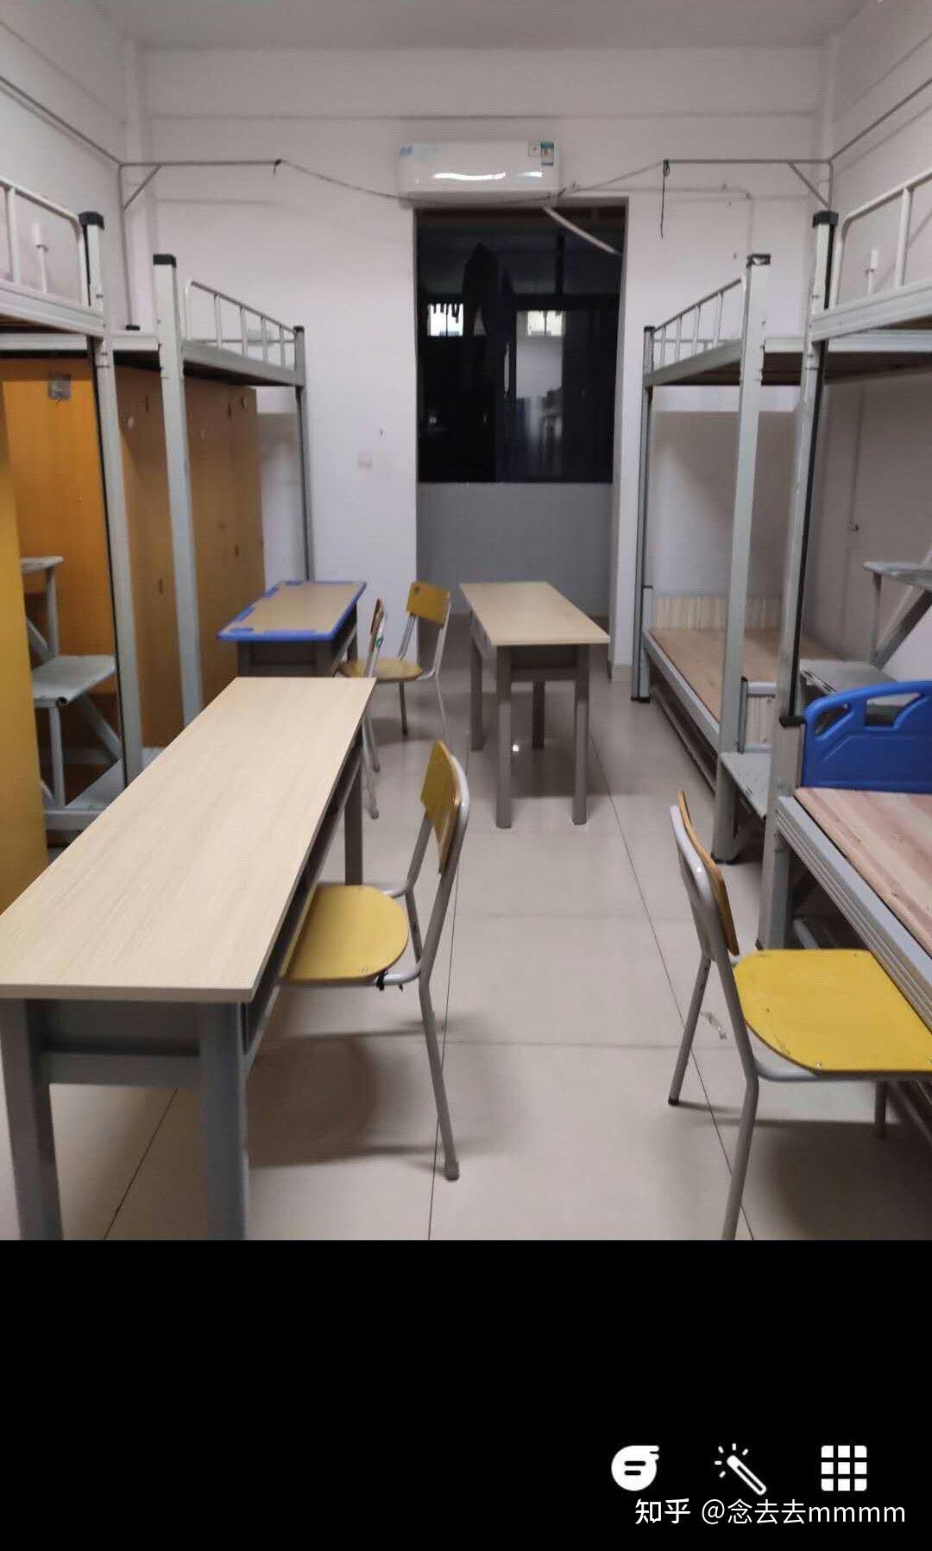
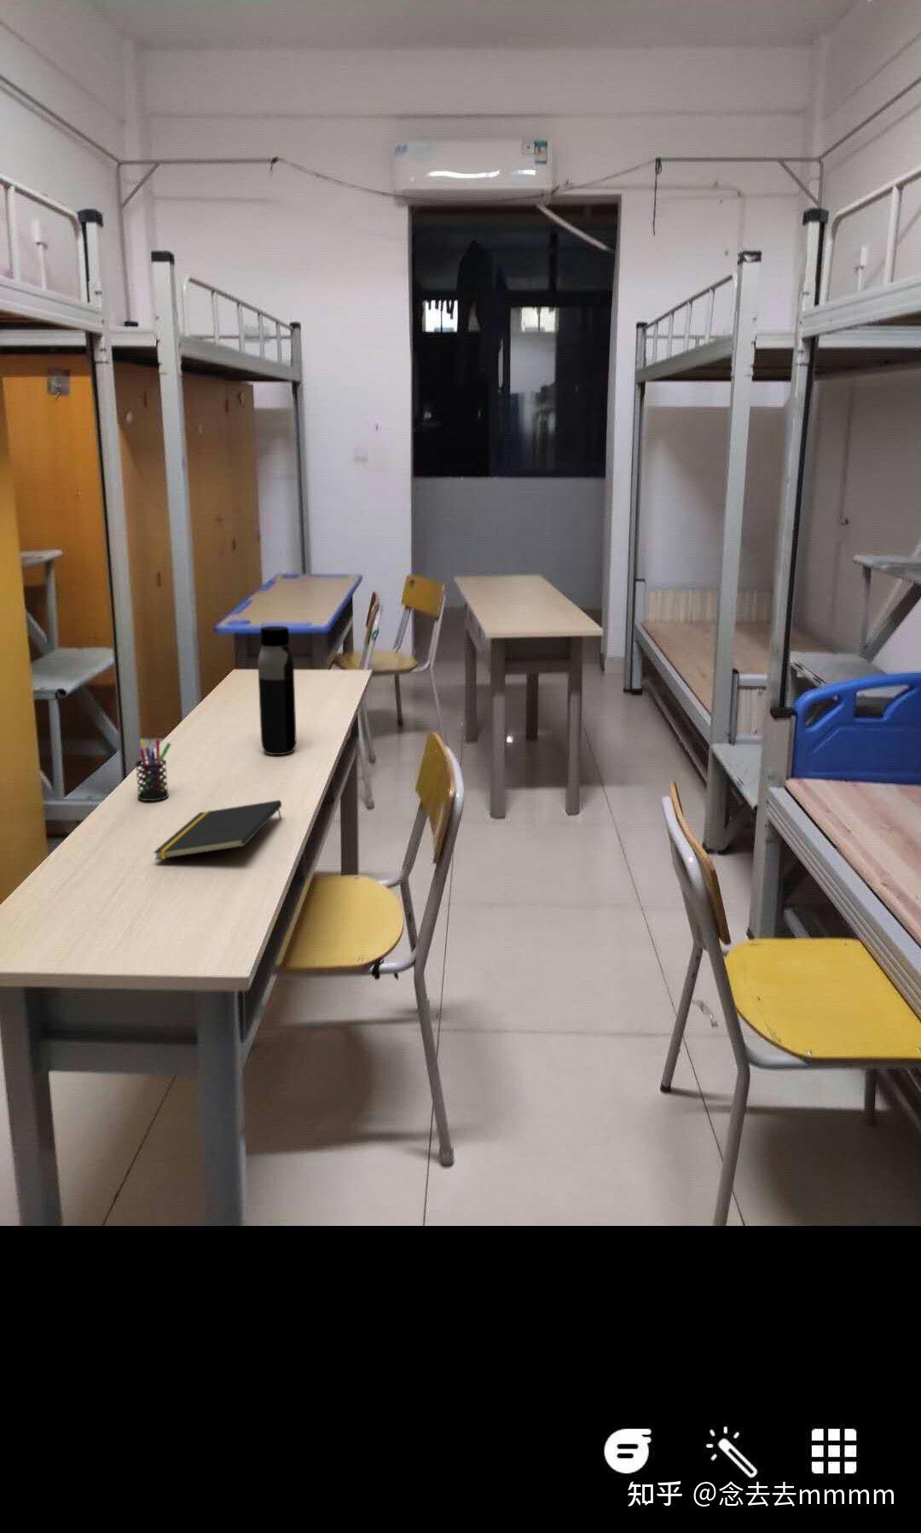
+ water bottle [256,625,297,756]
+ notepad [152,799,283,861]
+ pen holder [134,738,172,802]
